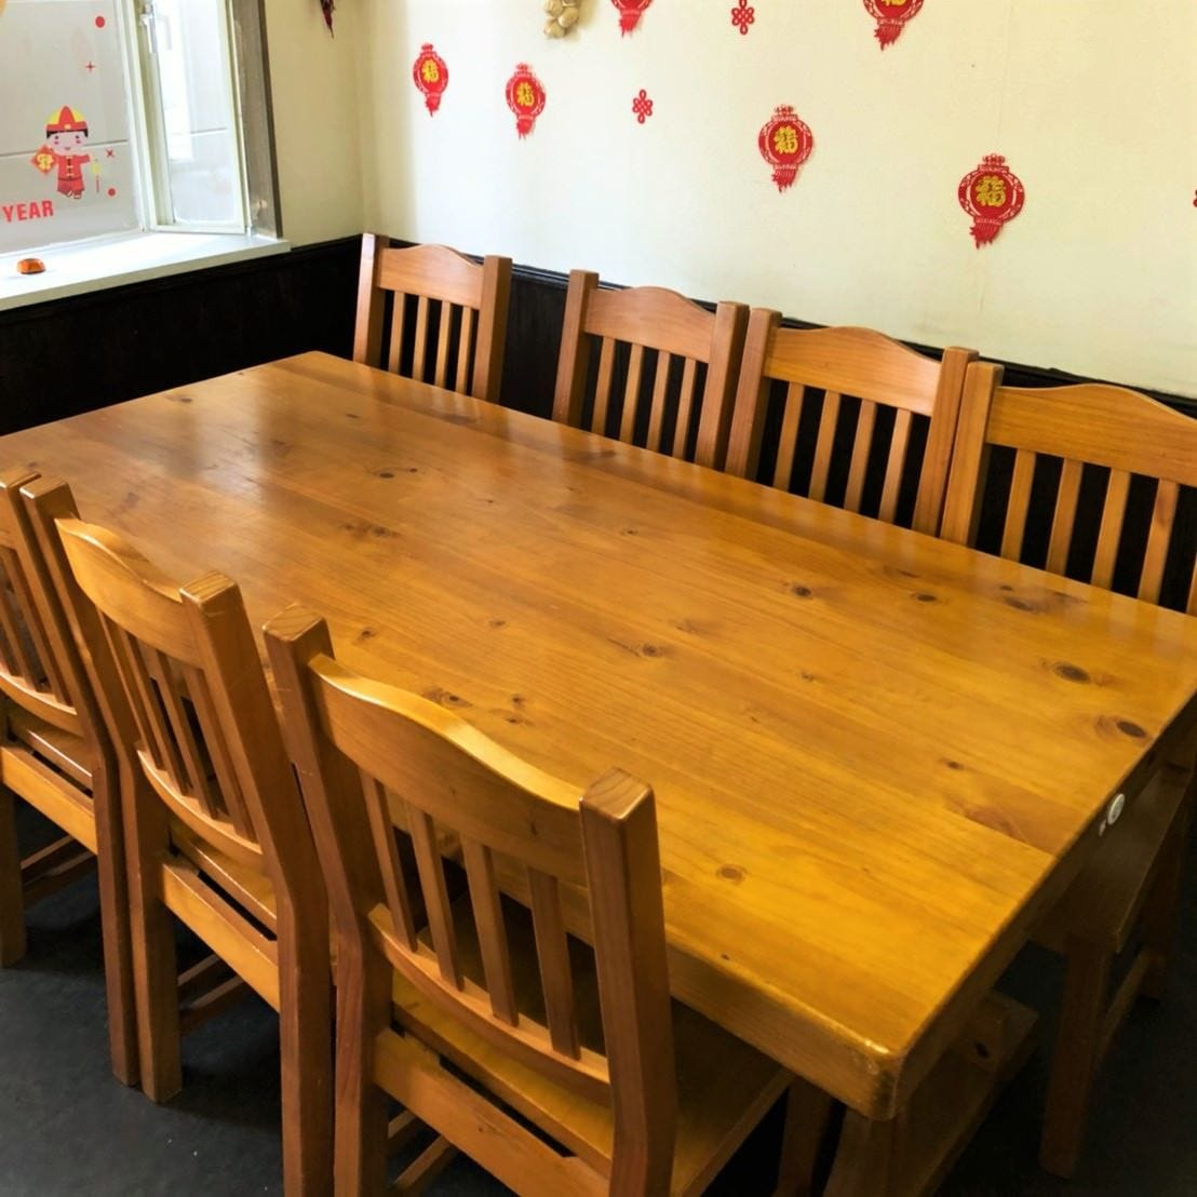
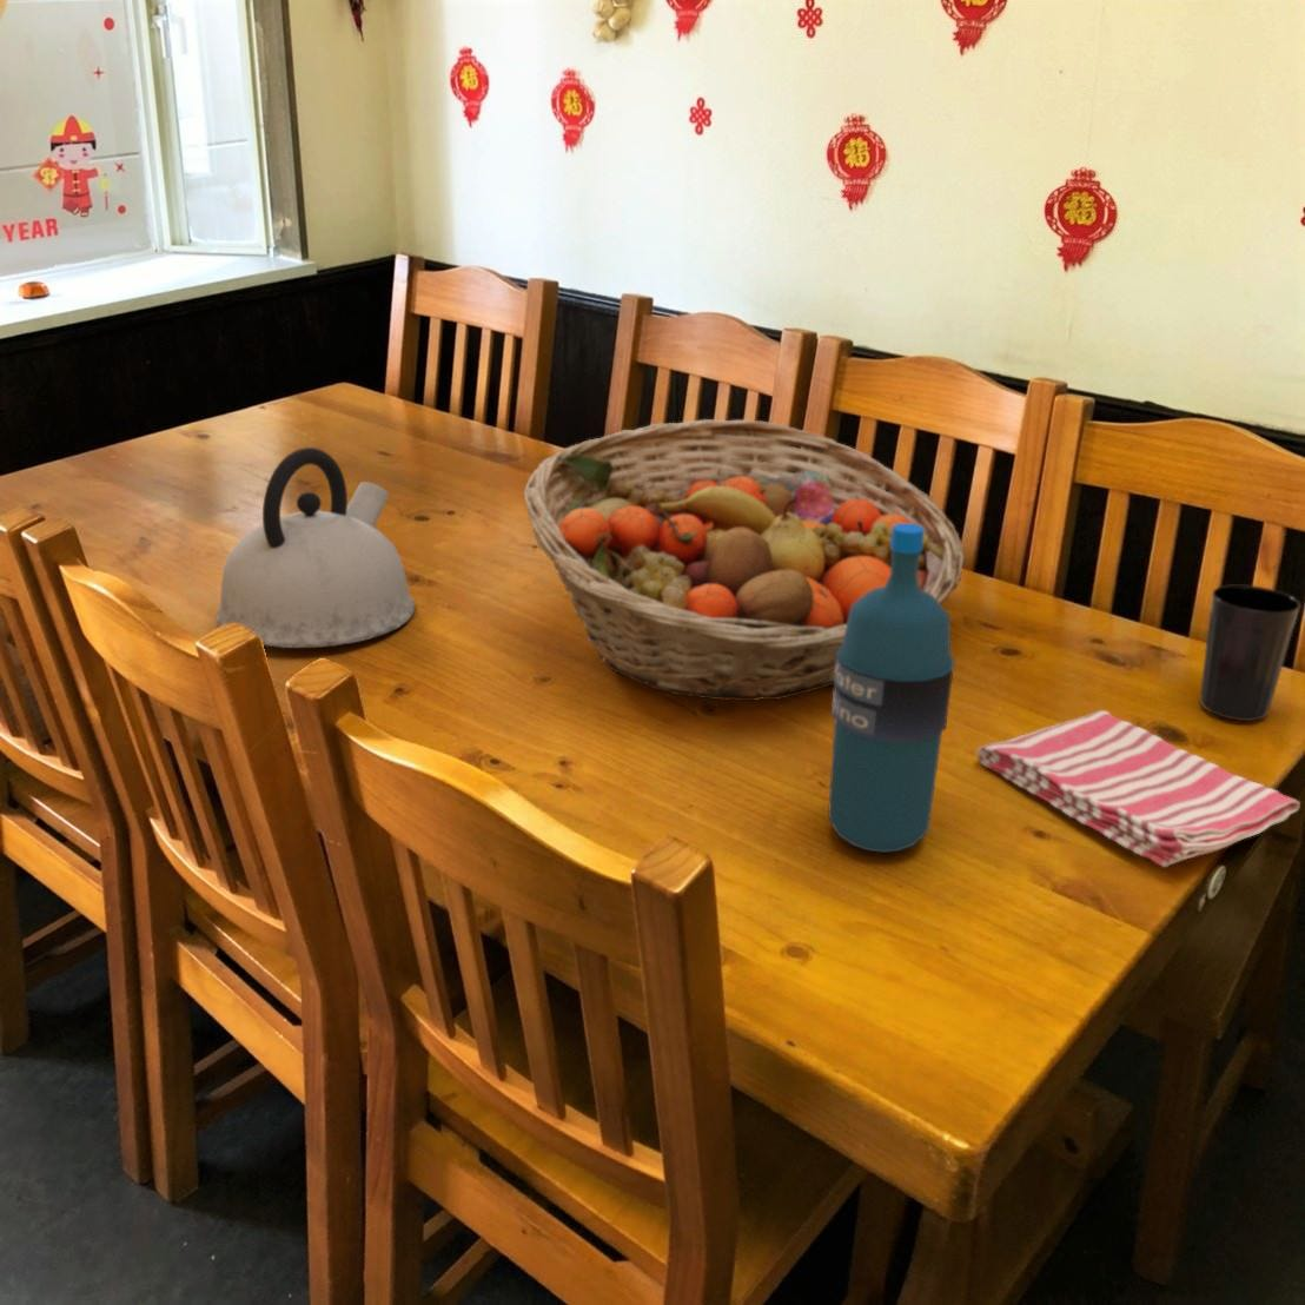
+ dish towel [975,709,1301,868]
+ cup [1199,584,1301,722]
+ kettle [215,447,416,649]
+ fruit basket [523,418,966,701]
+ water bottle [827,525,955,854]
